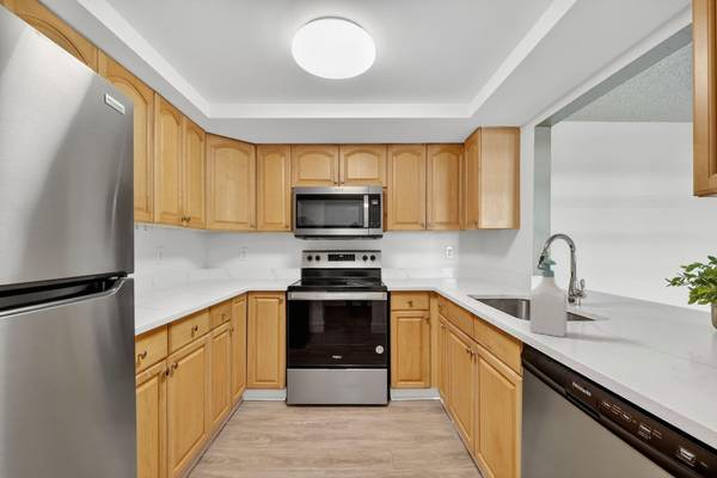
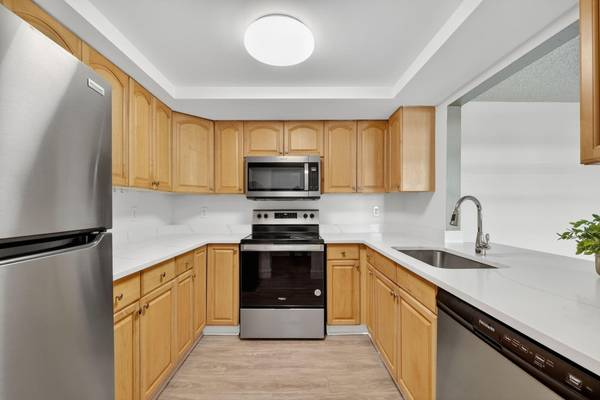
- soap bottle [529,258,568,338]
